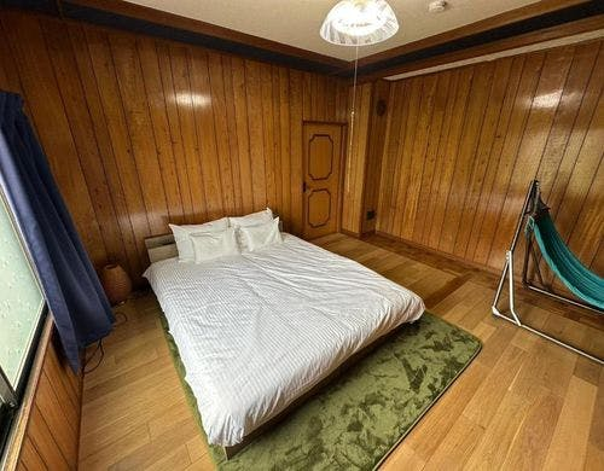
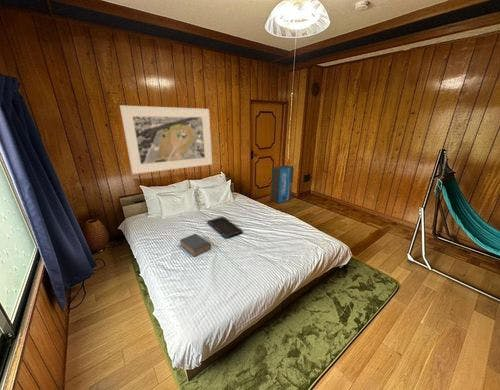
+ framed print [119,104,213,175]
+ book [179,232,212,258]
+ serving tray [206,215,244,238]
+ air purifier [270,164,295,204]
